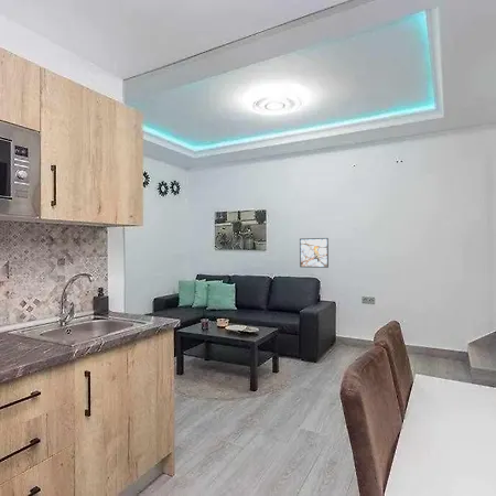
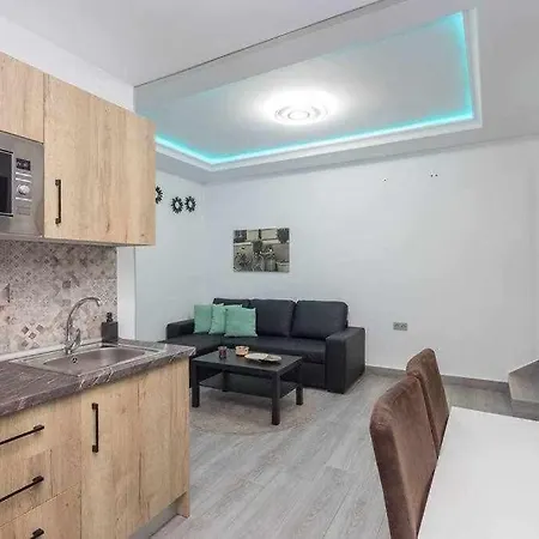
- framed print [299,237,330,269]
